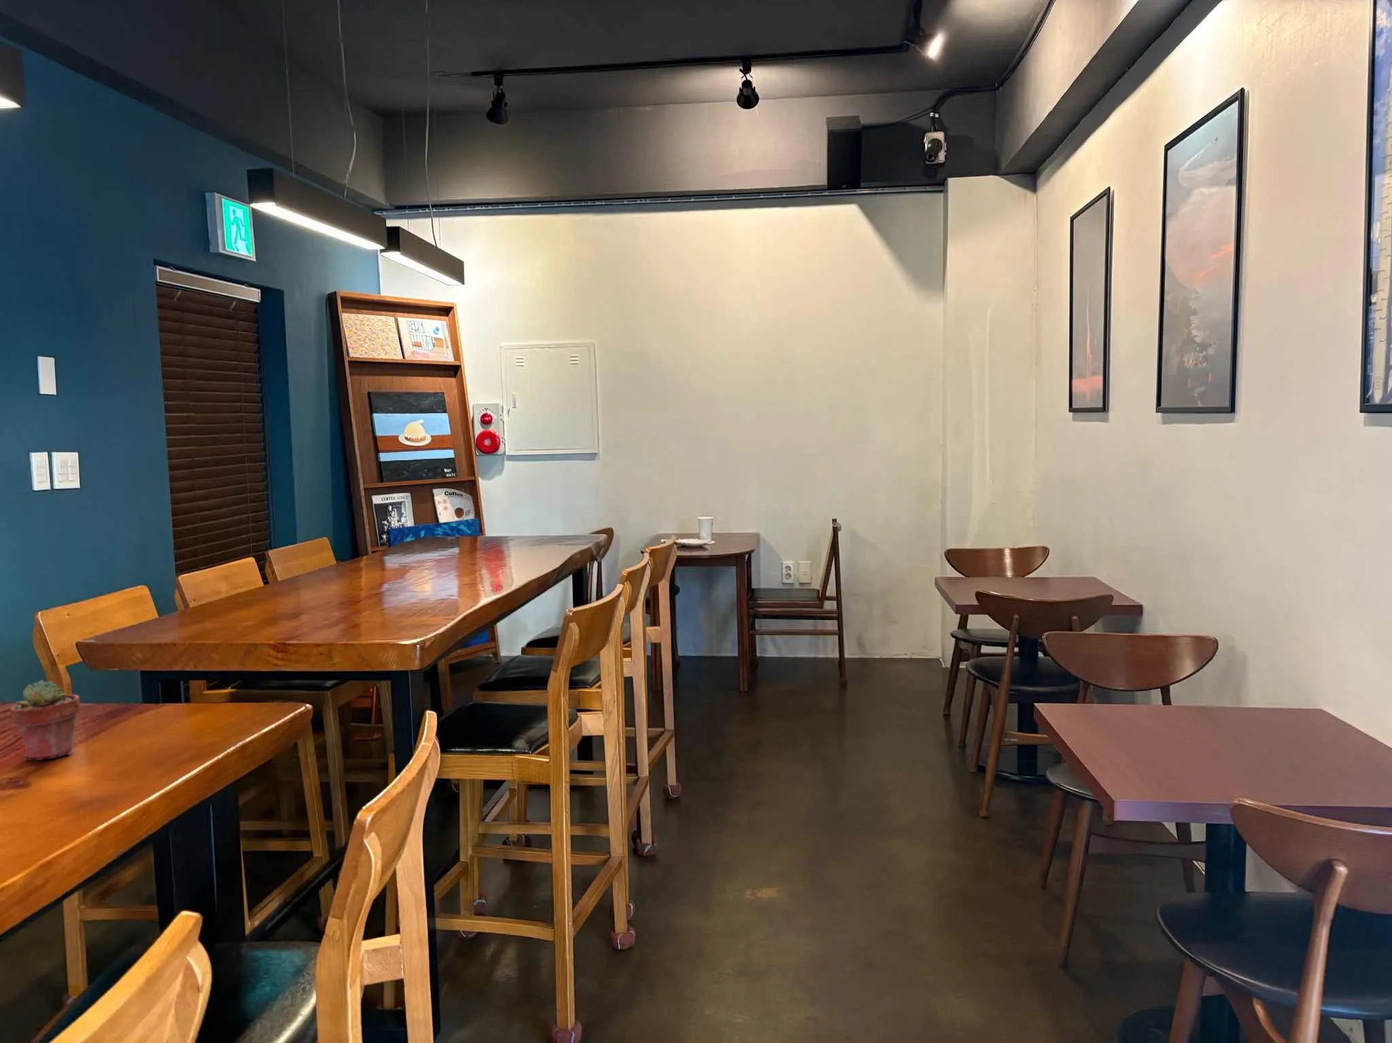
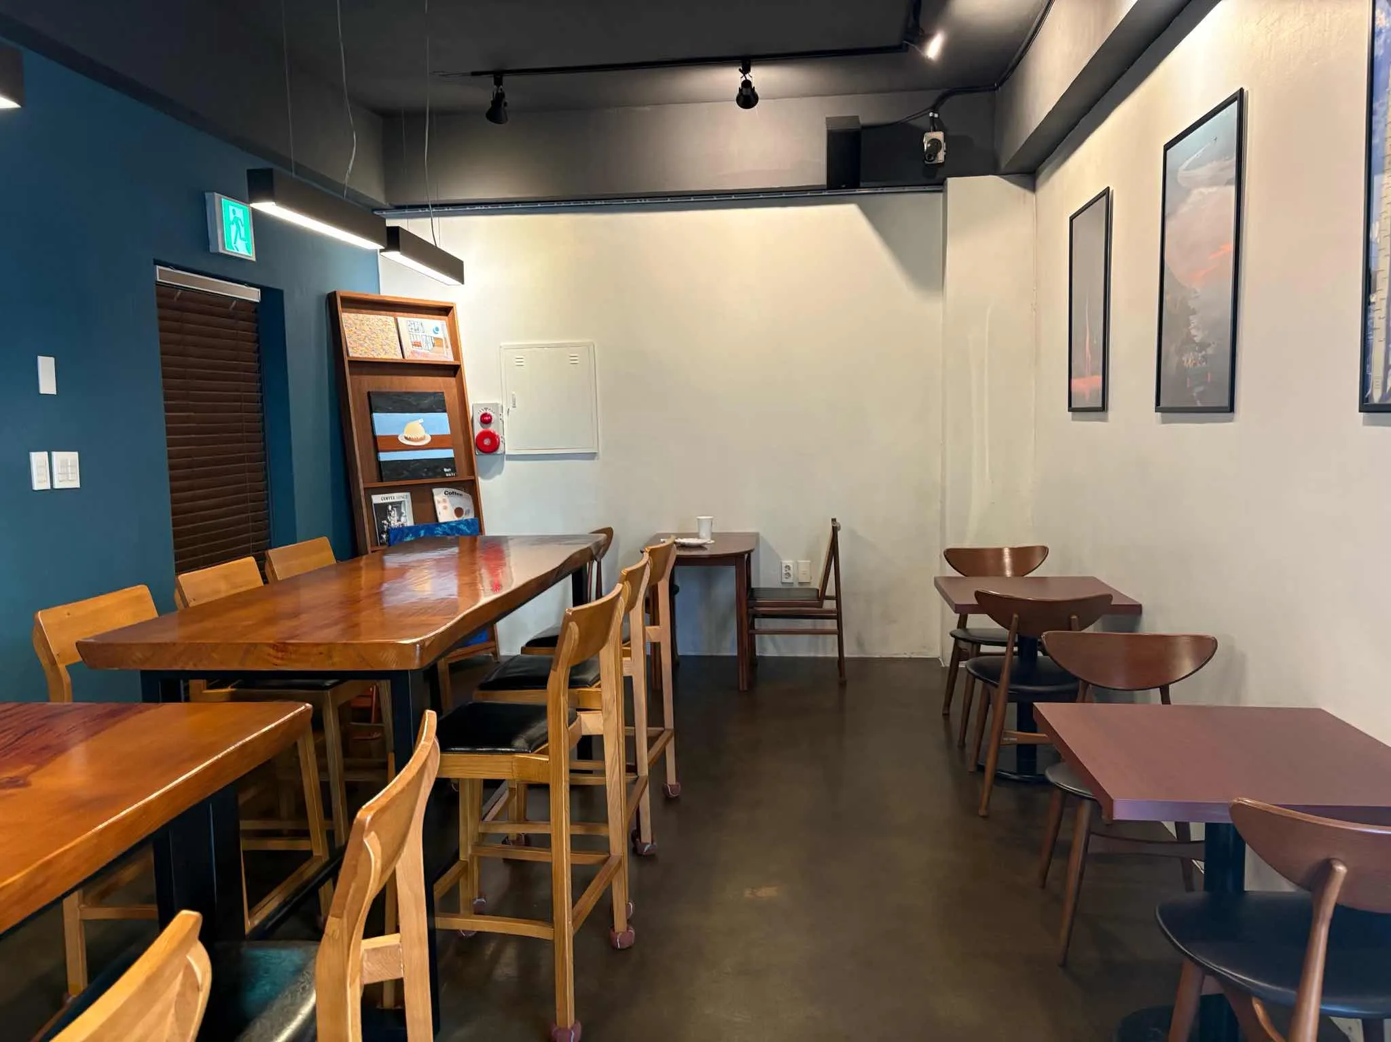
- potted succulent [10,679,81,760]
